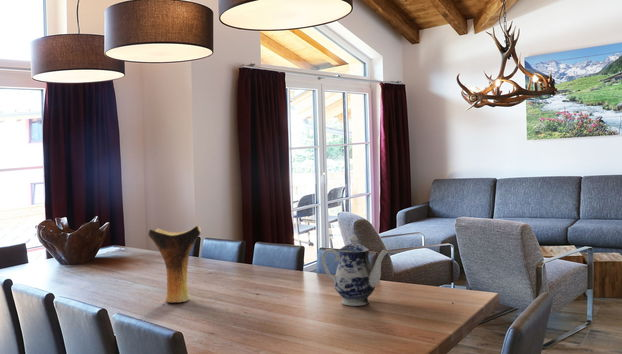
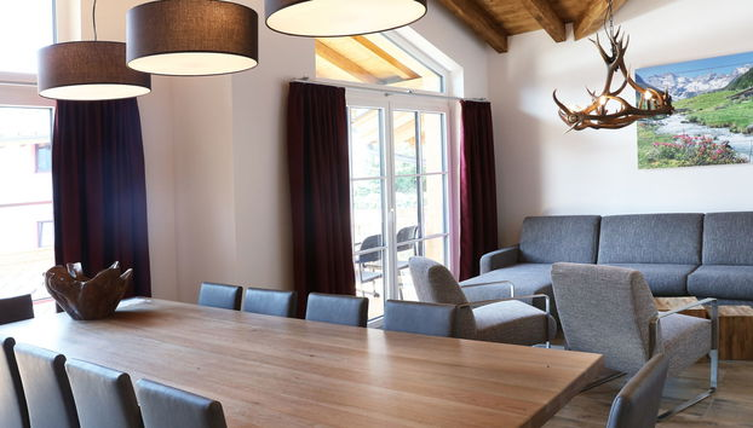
- vase [147,224,202,304]
- teapot [321,234,389,307]
